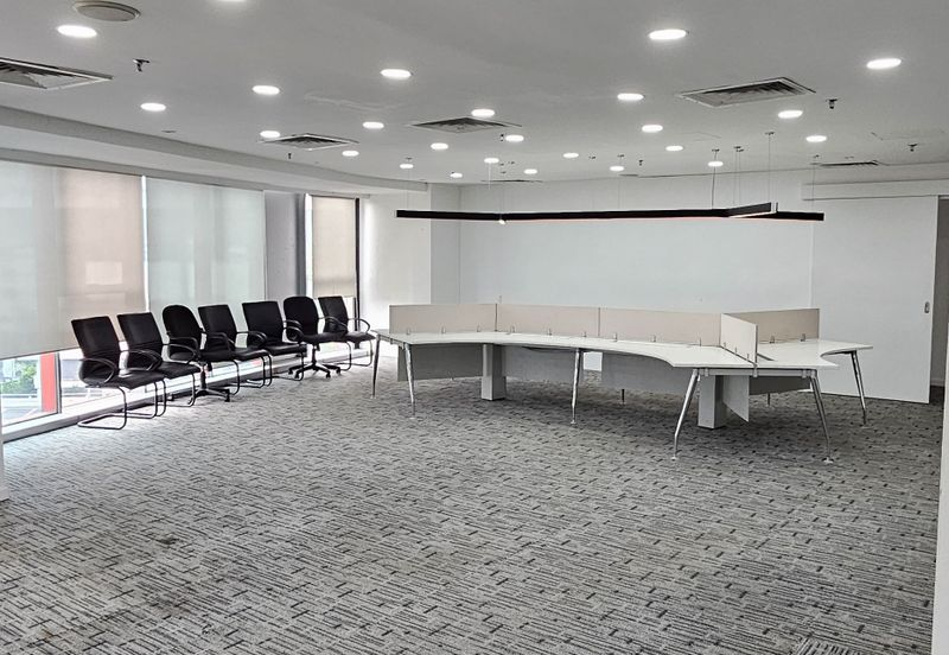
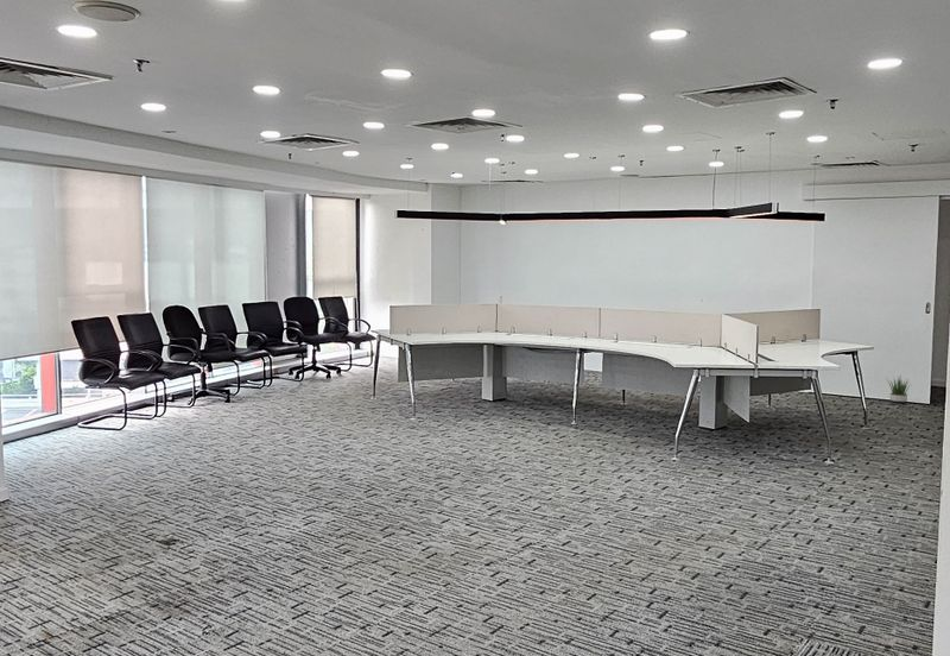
+ potted plant [885,374,911,404]
